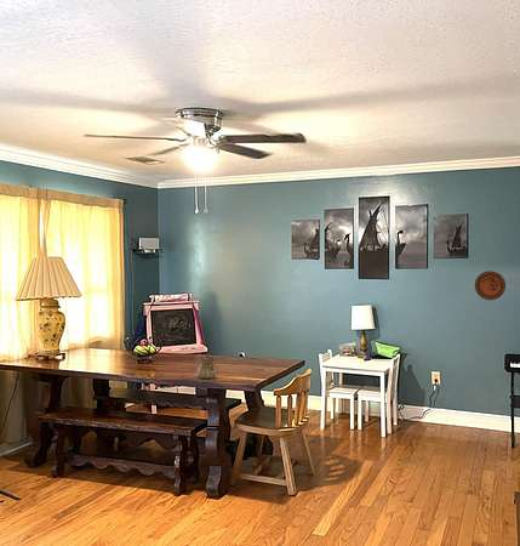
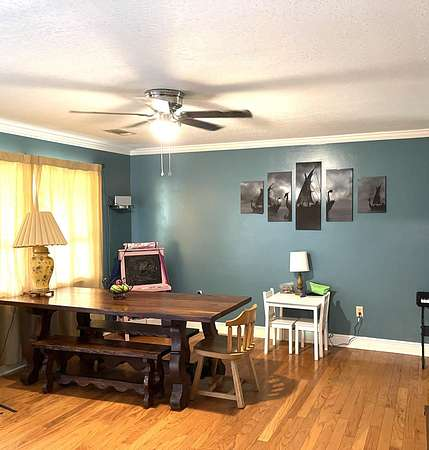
- teapot [196,352,219,380]
- decorative plate [474,271,507,301]
